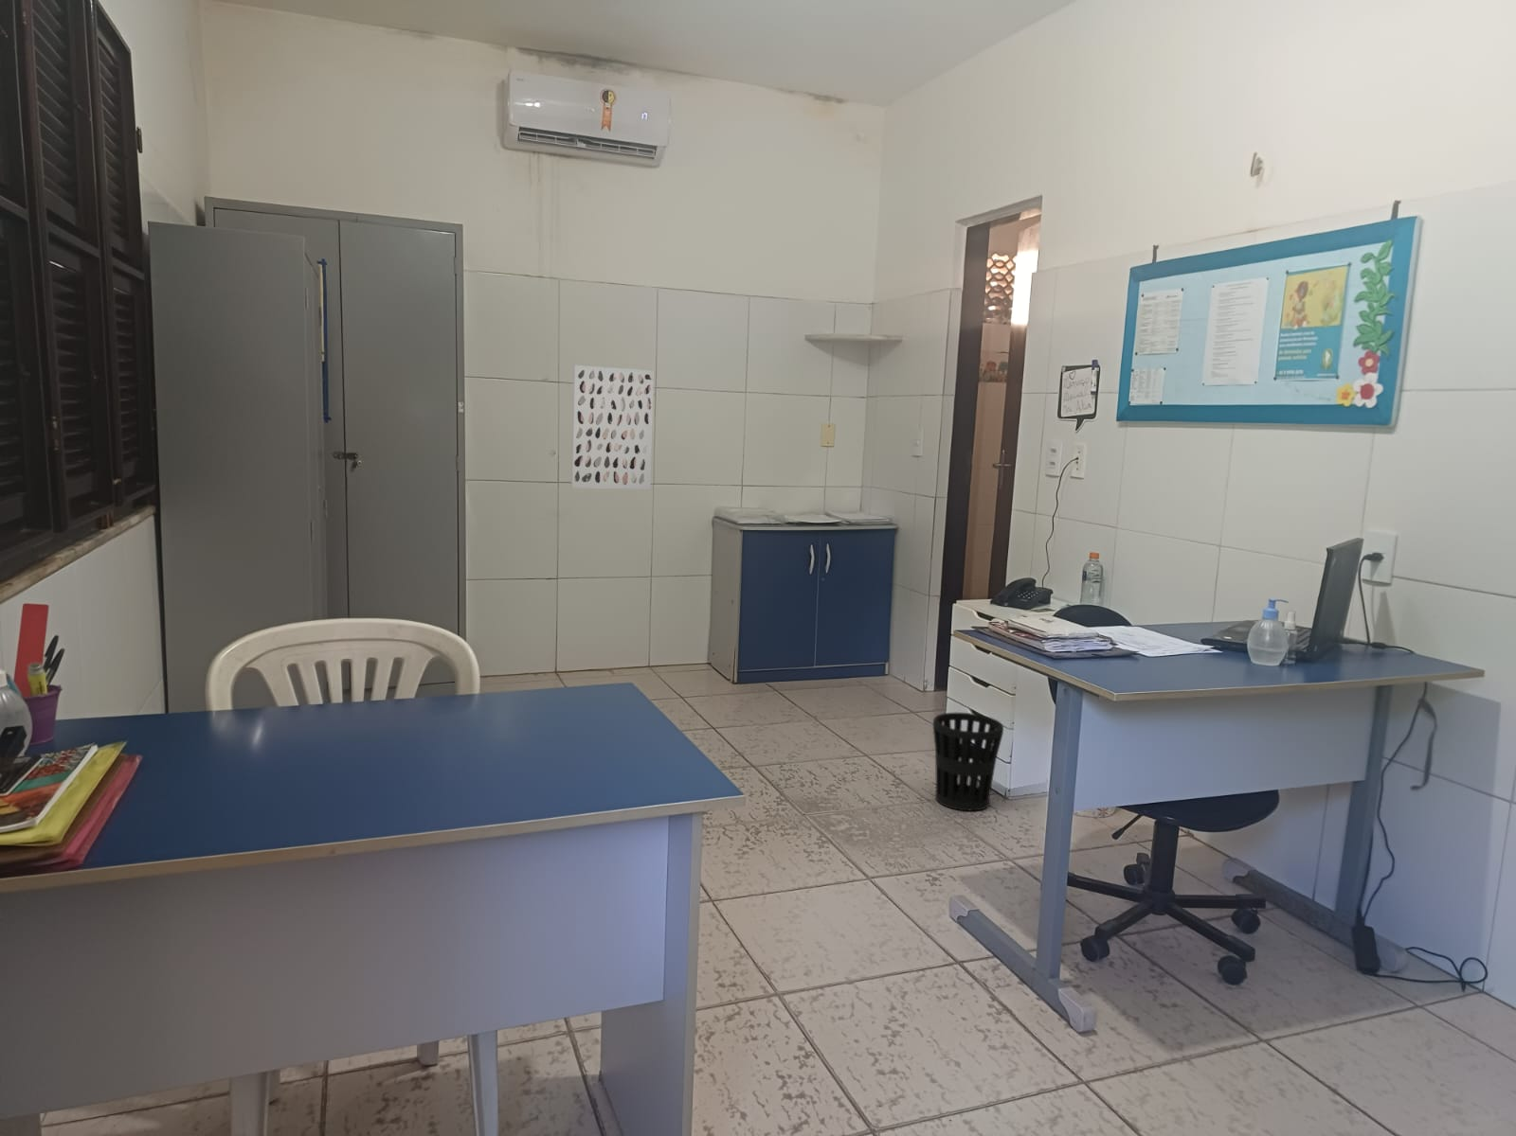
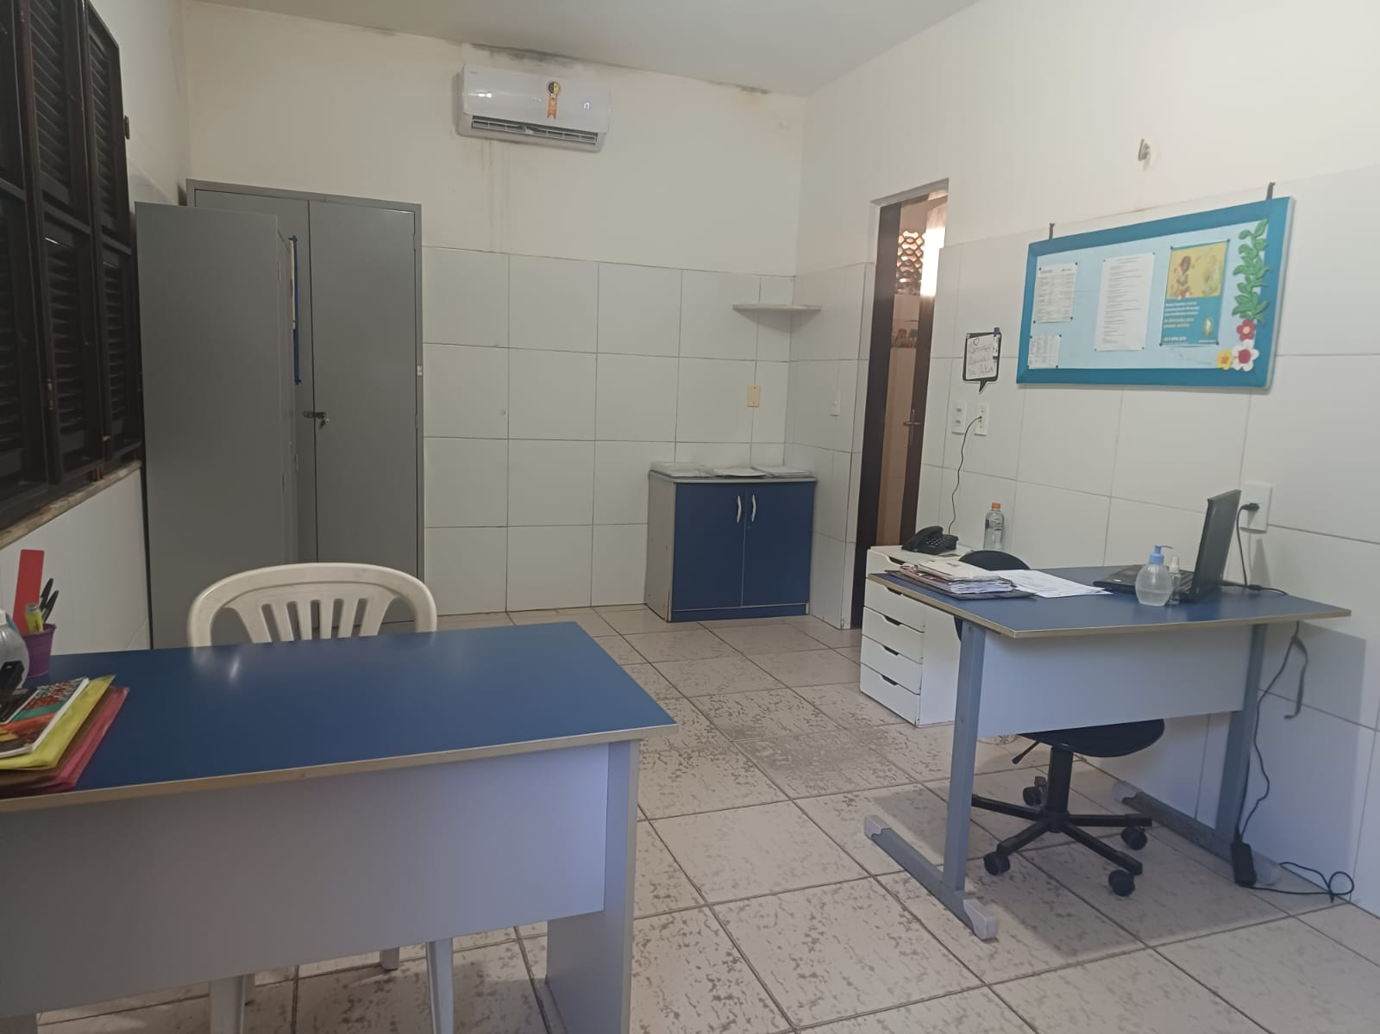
- wall art [571,364,655,492]
- wastebasket [932,712,1004,813]
